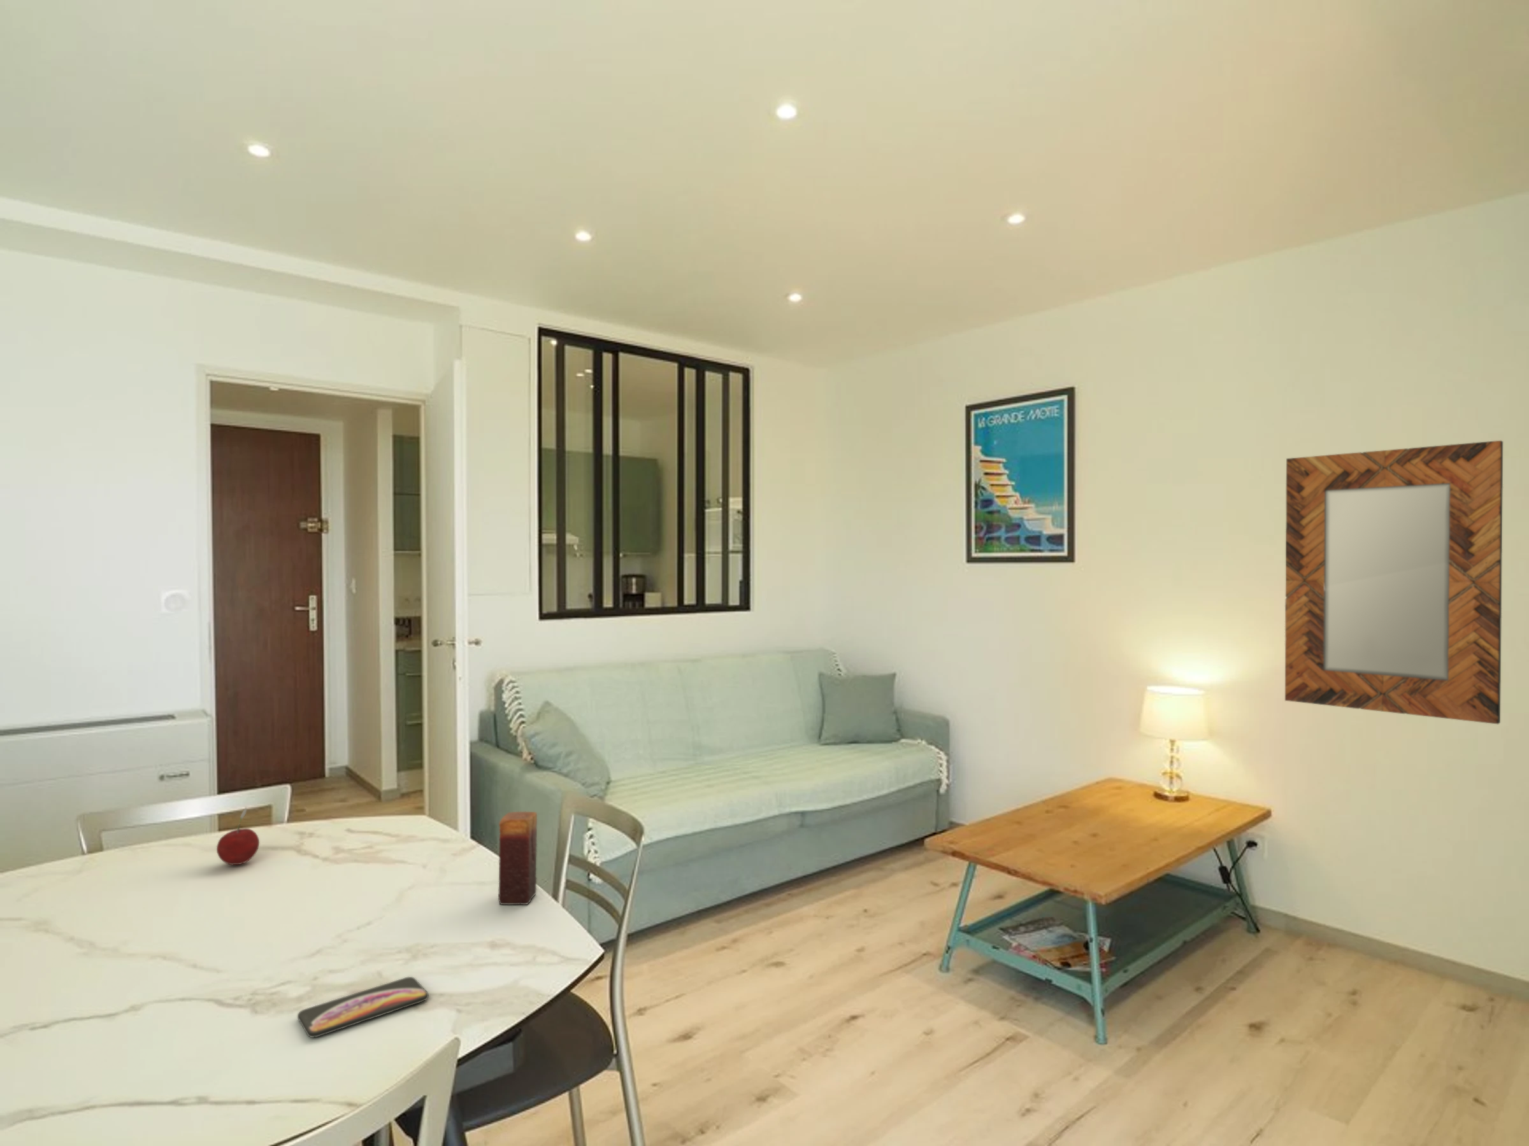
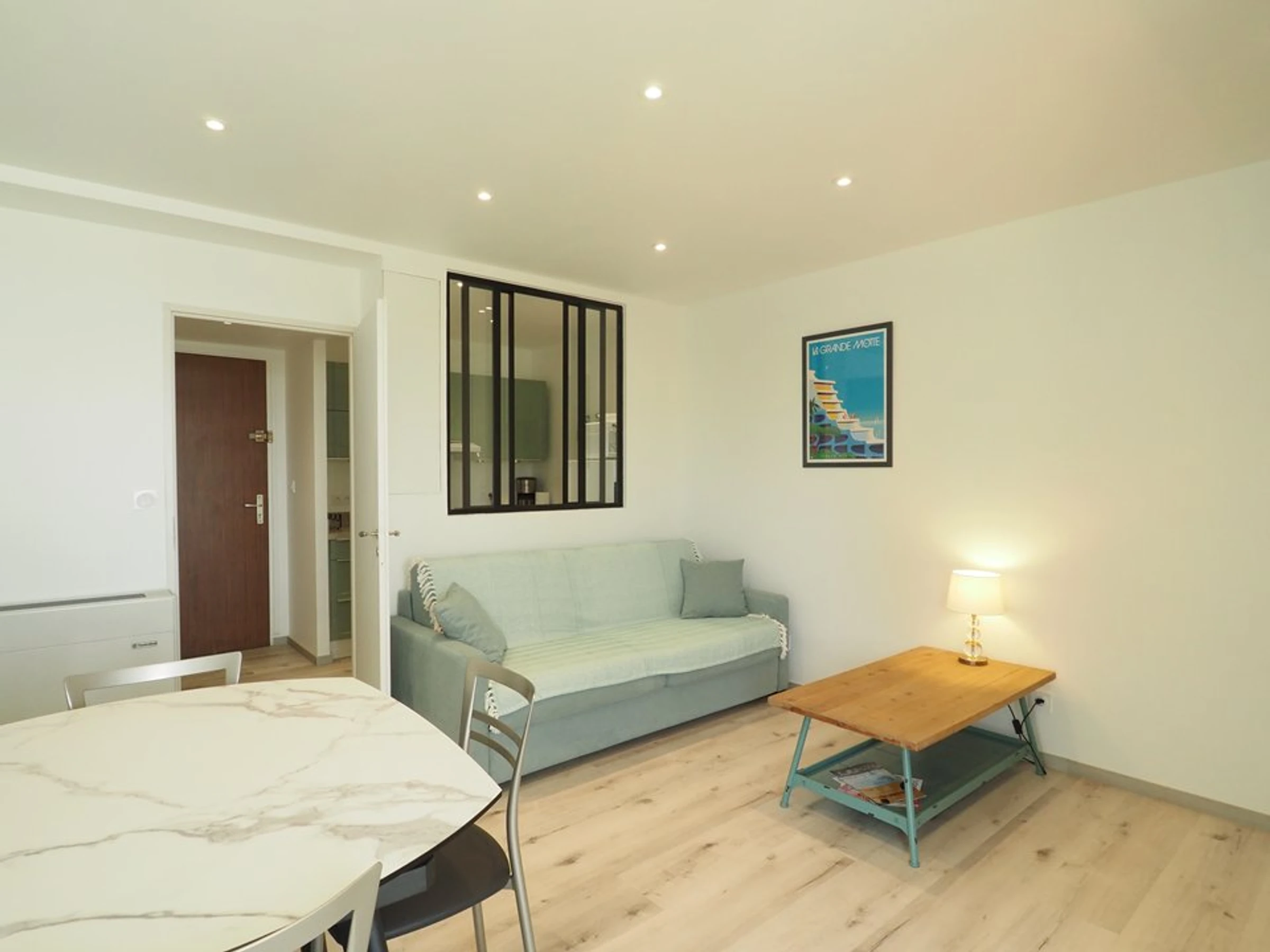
- candle [497,811,538,905]
- home mirror [1285,439,1504,725]
- fruit [216,807,260,866]
- smartphone [297,976,430,1039]
